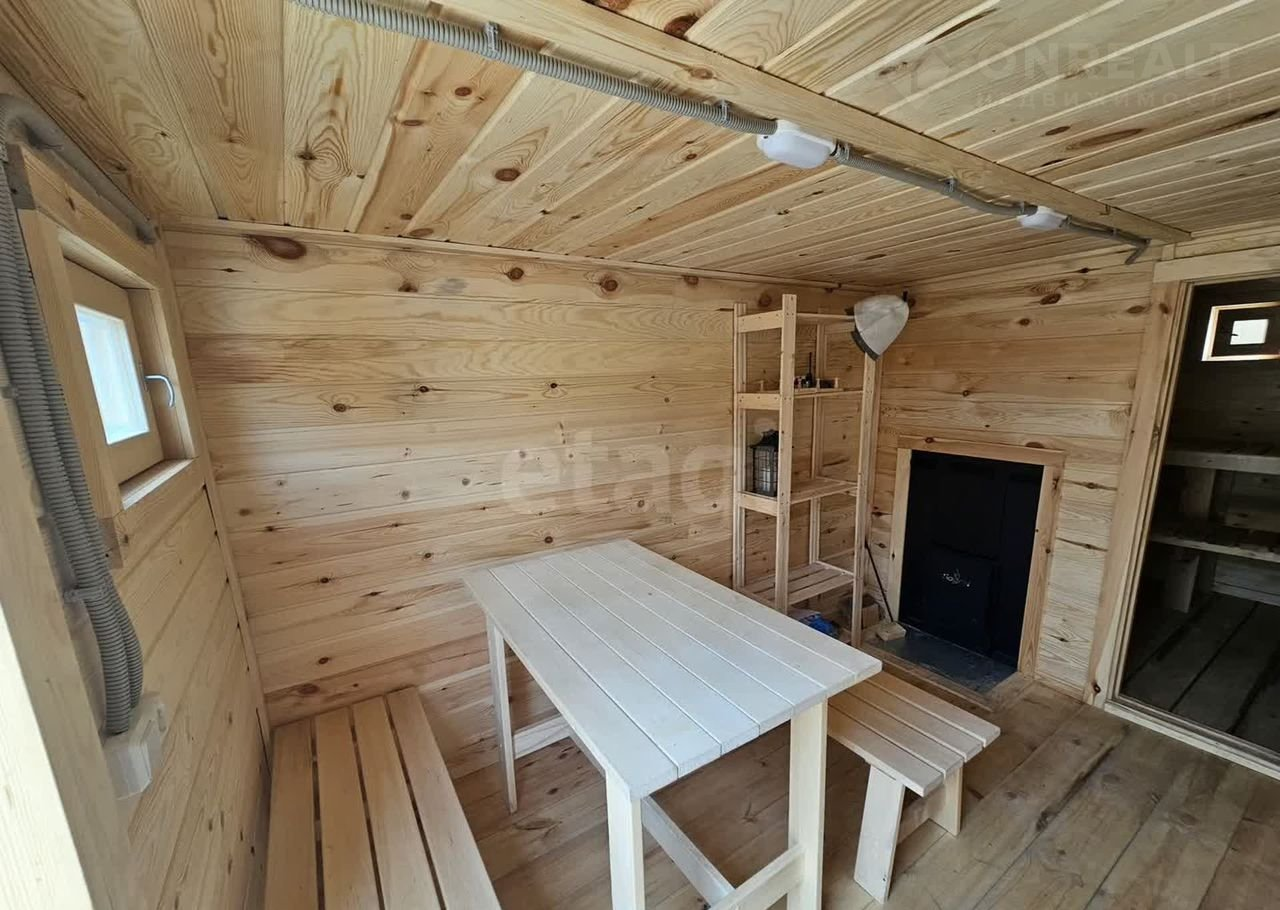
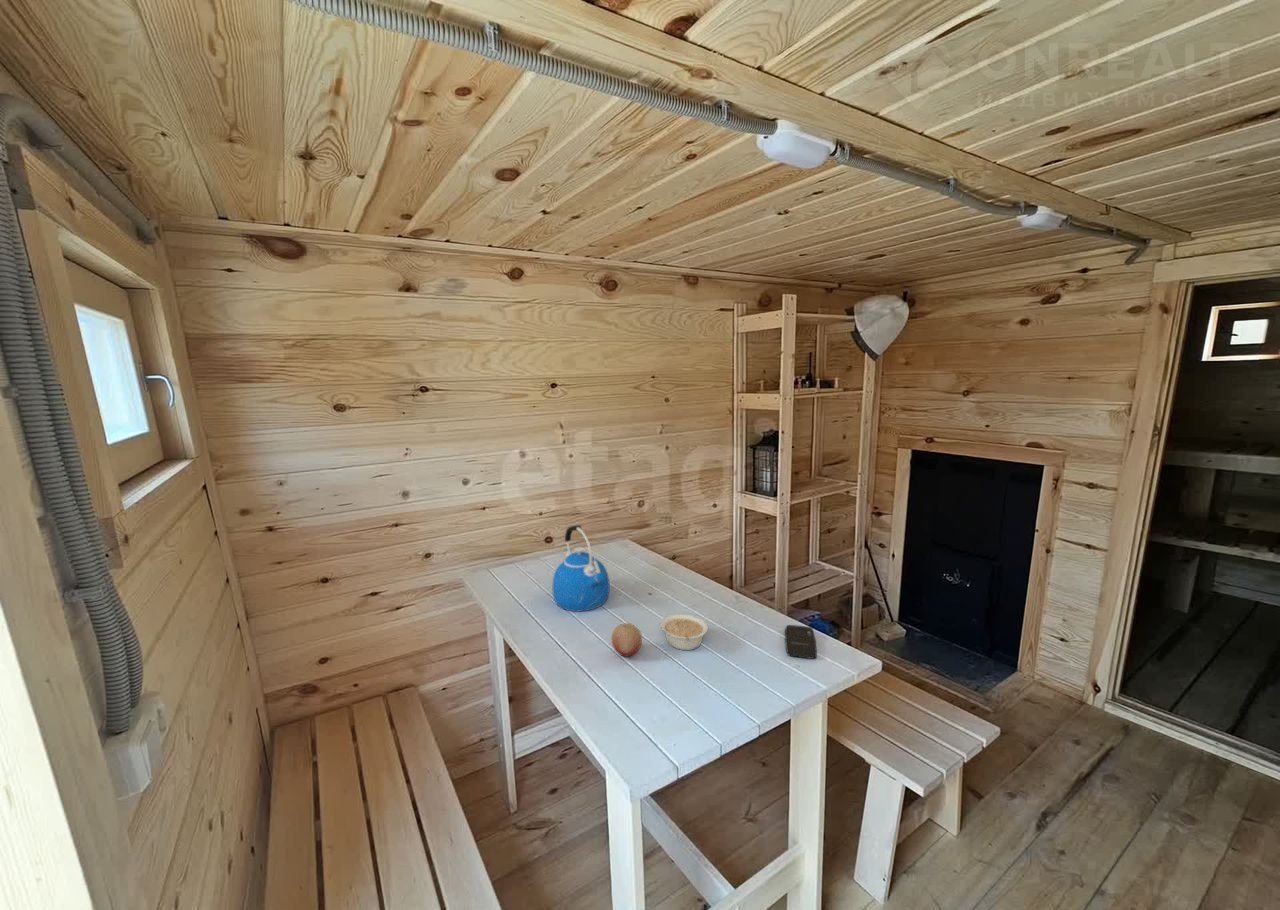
+ legume [659,613,709,651]
+ fruit [610,622,643,658]
+ kettle [551,524,611,612]
+ smartphone [784,624,818,660]
